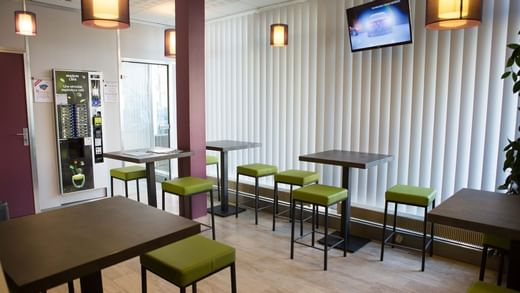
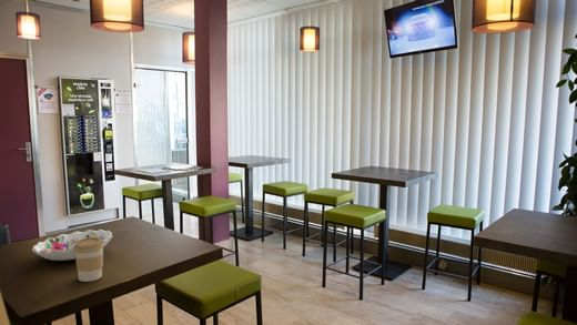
+ decorative bowl [31,228,113,262]
+ coffee cup [73,237,105,283]
